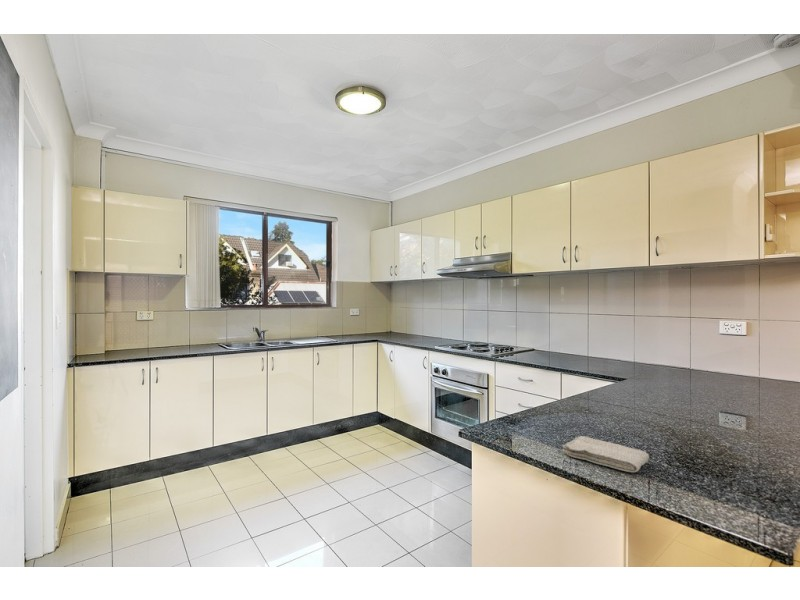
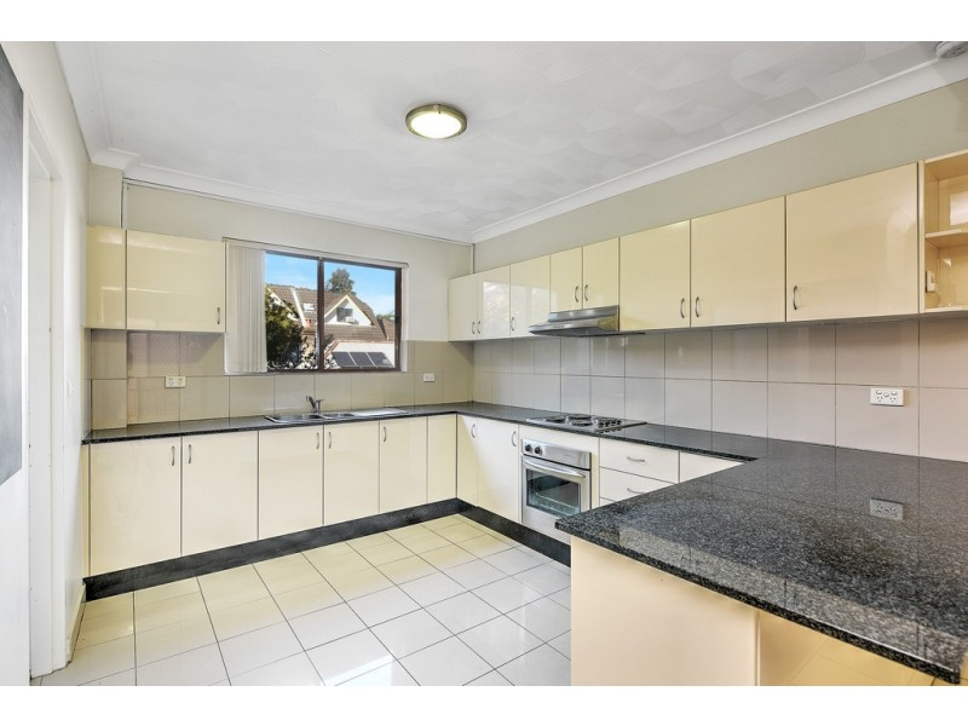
- washcloth [561,435,650,473]
